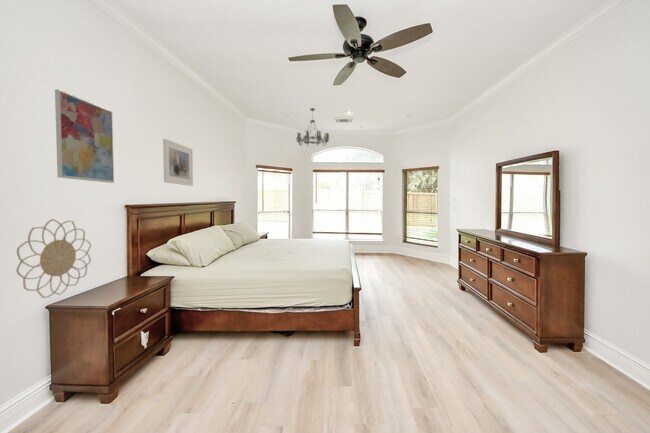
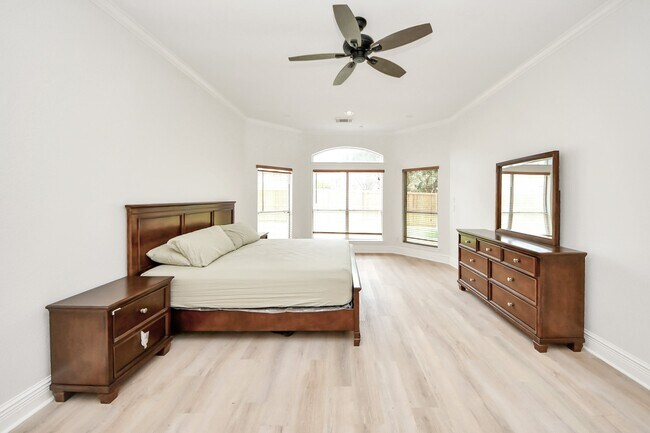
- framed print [162,138,194,187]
- wall art [54,88,115,184]
- chandelier [295,107,330,148]
- decorative wall piece [15,218,92,299]
